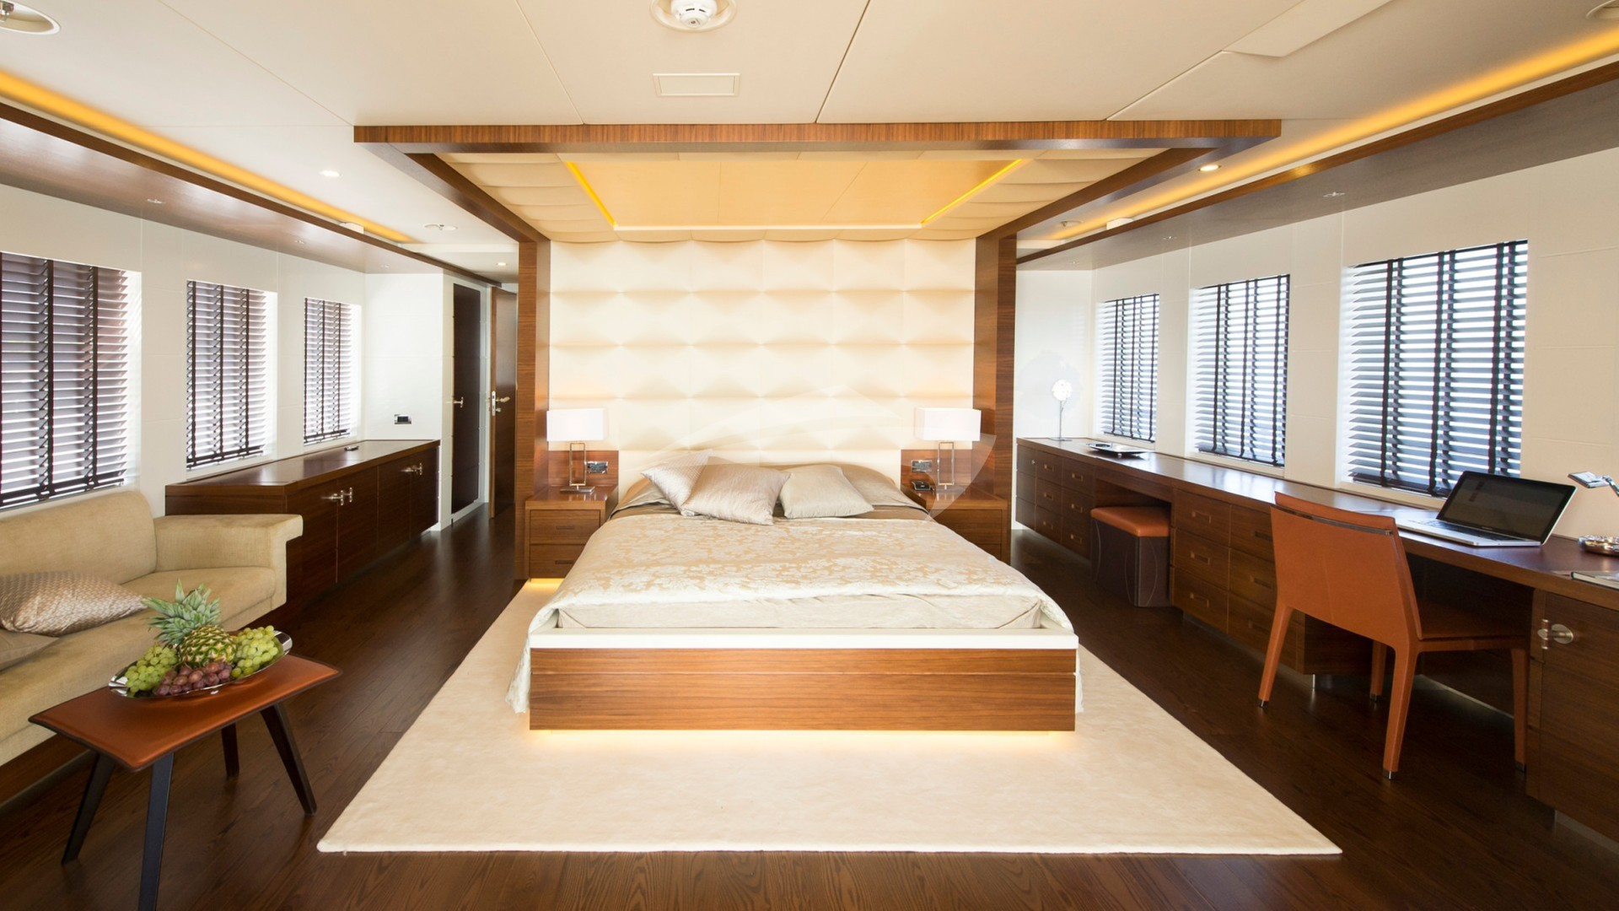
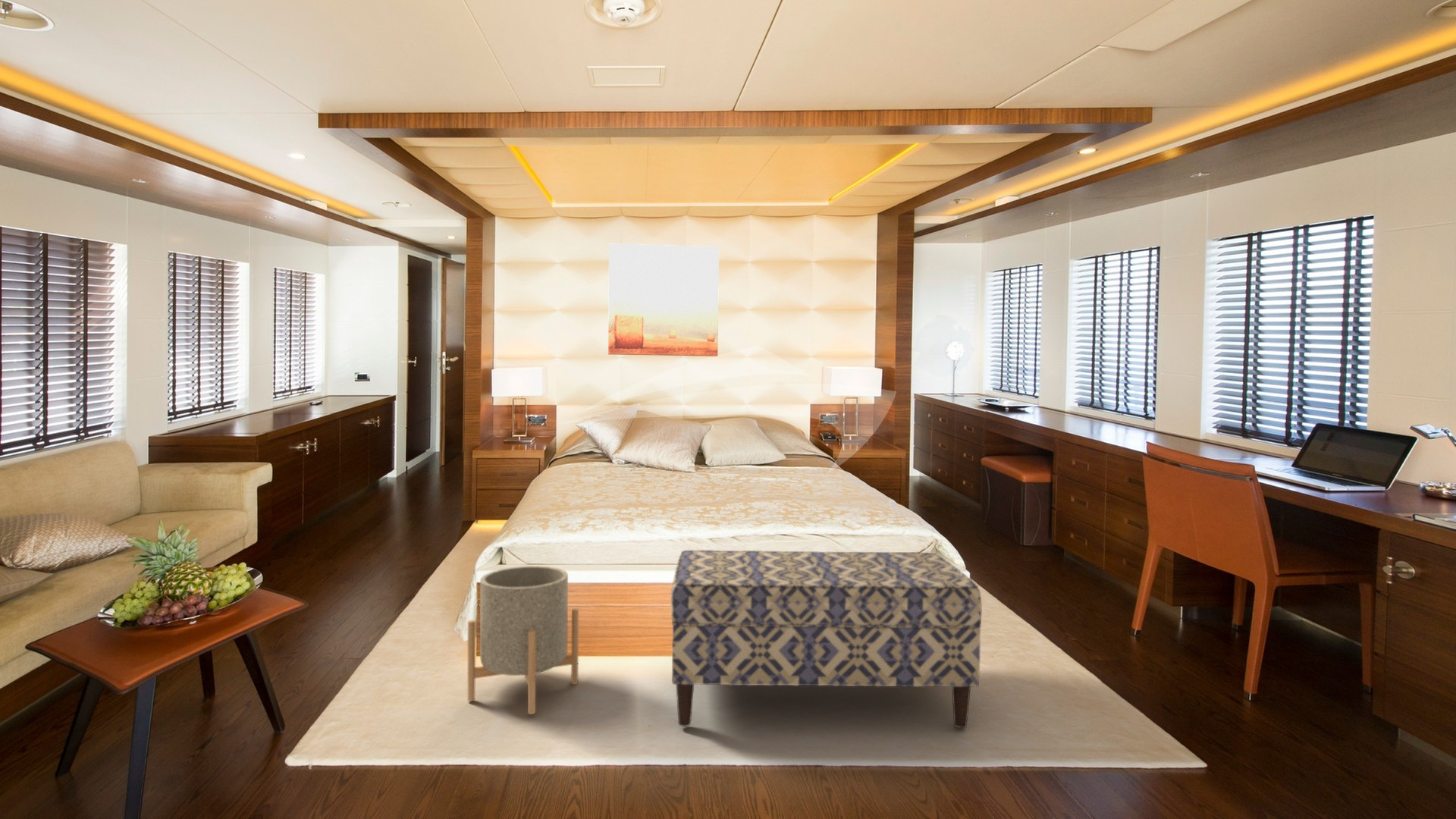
+ planter [467,565,579,715]
+ wall art [607,243,720,357]
+ bench [670,550,982,729]
